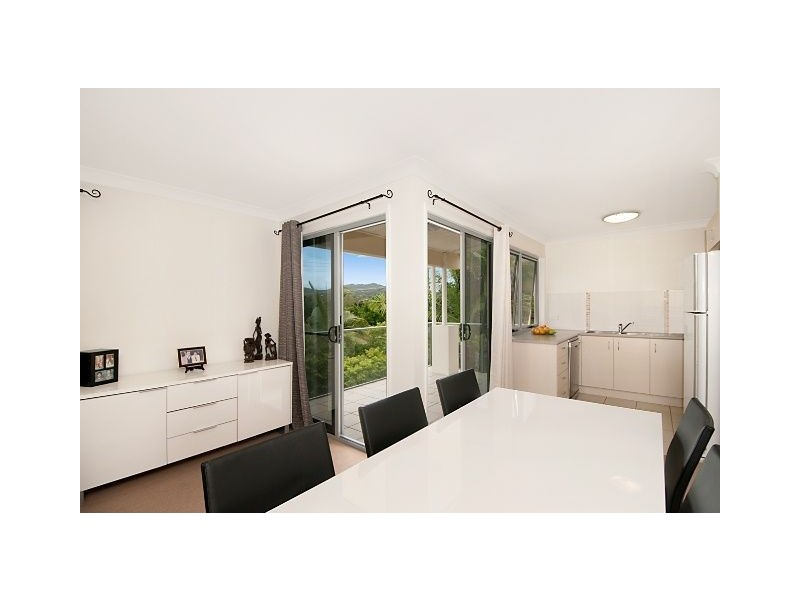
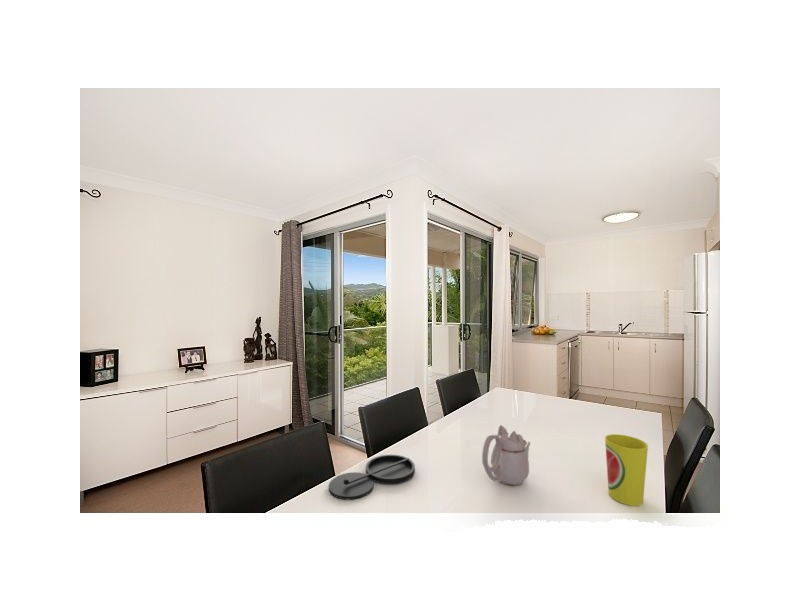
+ cup [604,433,649,507]
+ teapot [481,424,531,487]
+ plate [328,454,416,501]
